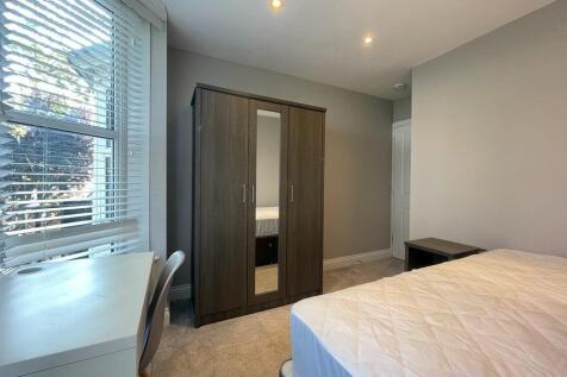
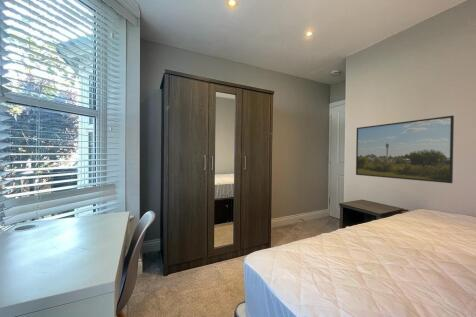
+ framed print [355,115,455,184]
